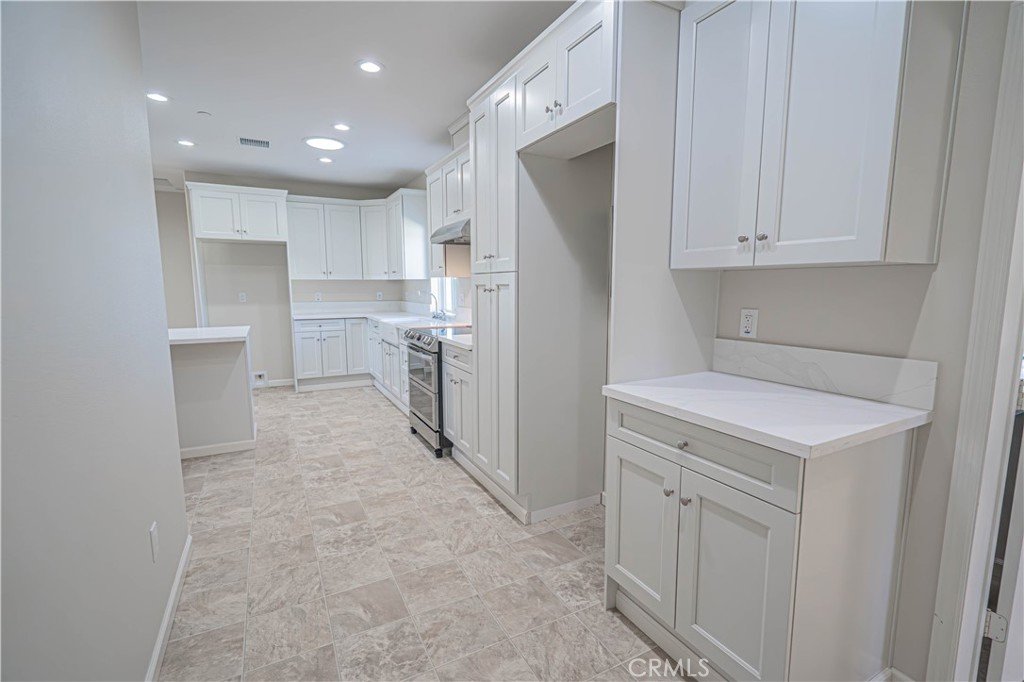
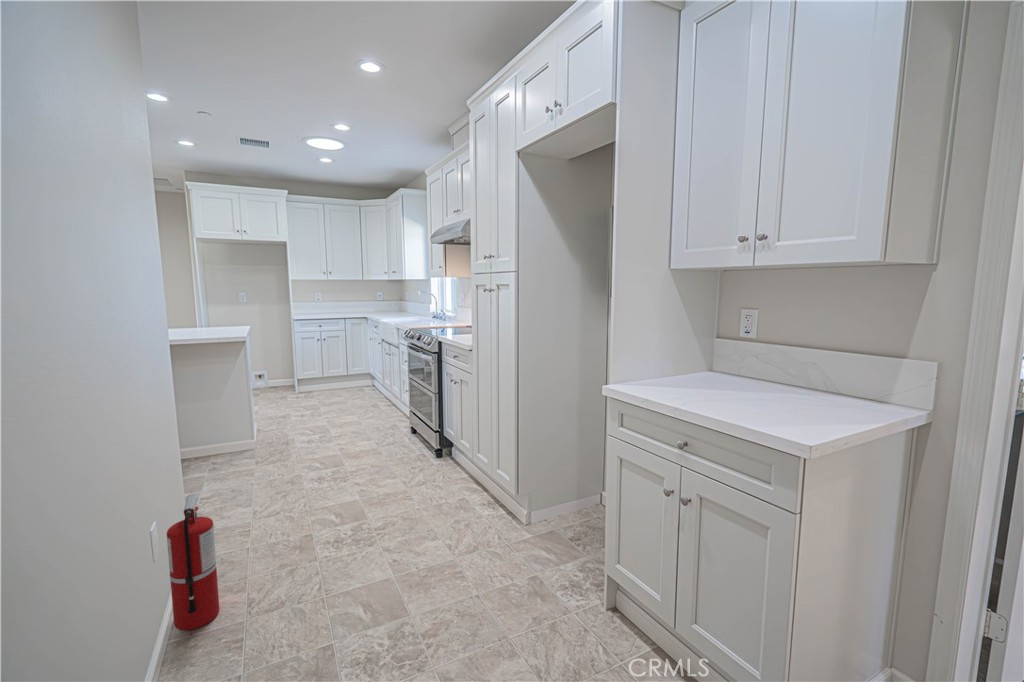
+ fire extinguisher [166,493,220,631]
